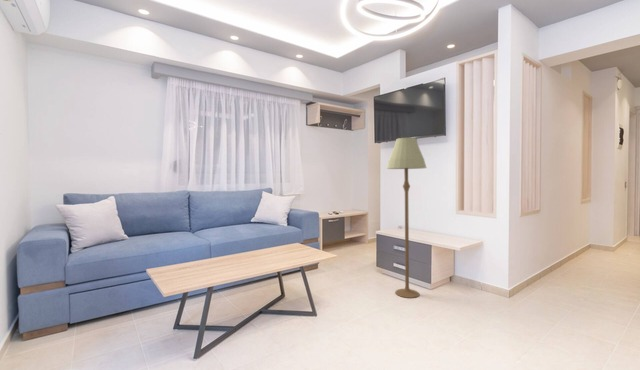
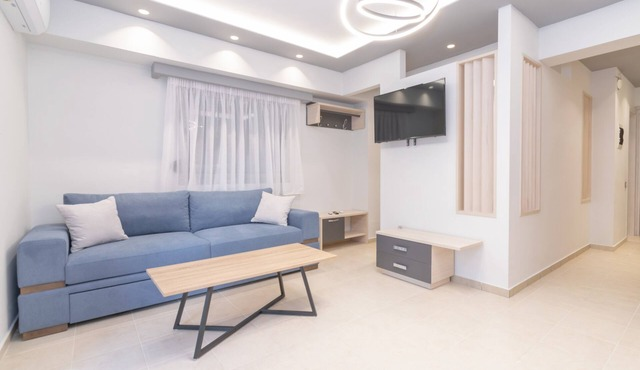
- floor lamp [386,137,427,299]
